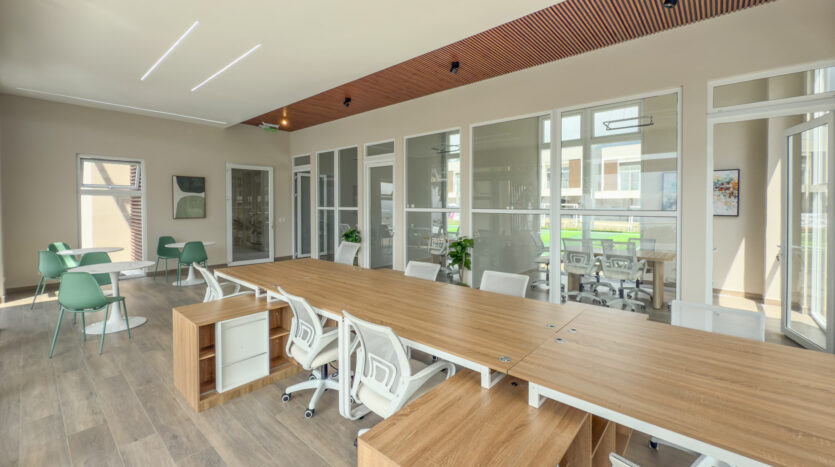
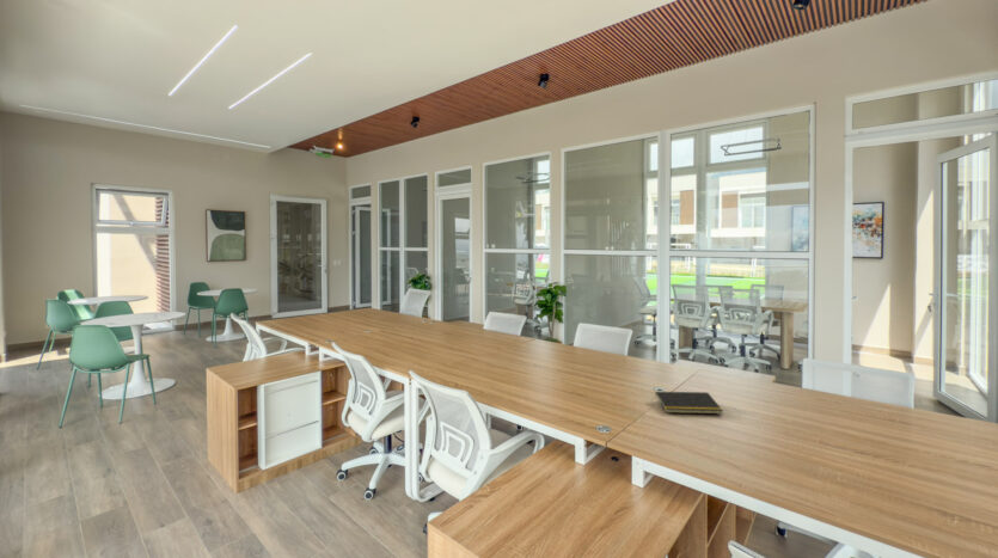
+ notepad [654,391,724,415]
